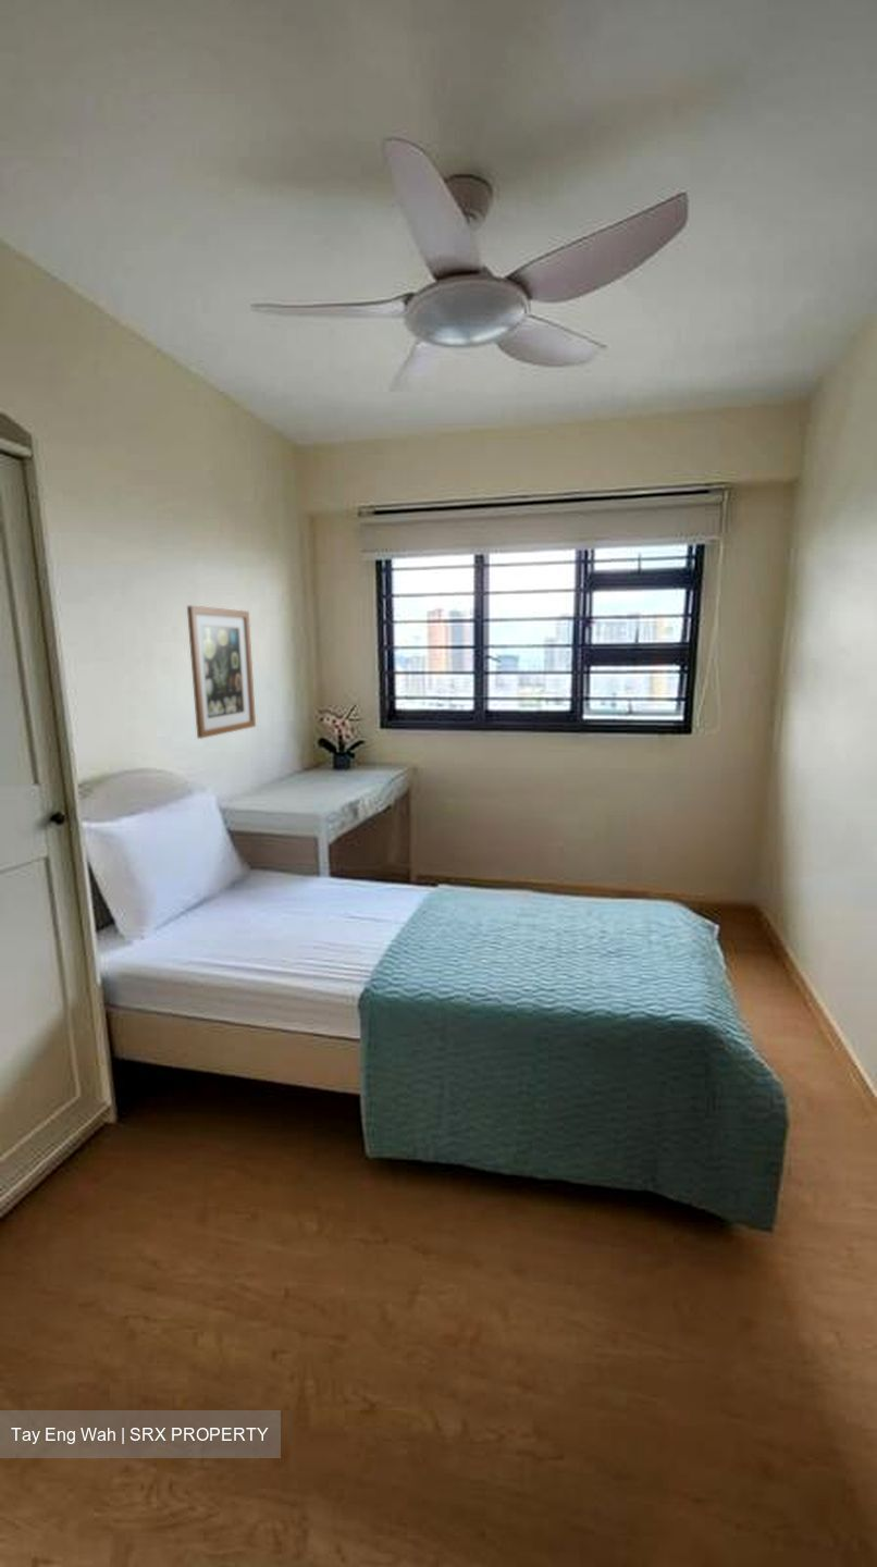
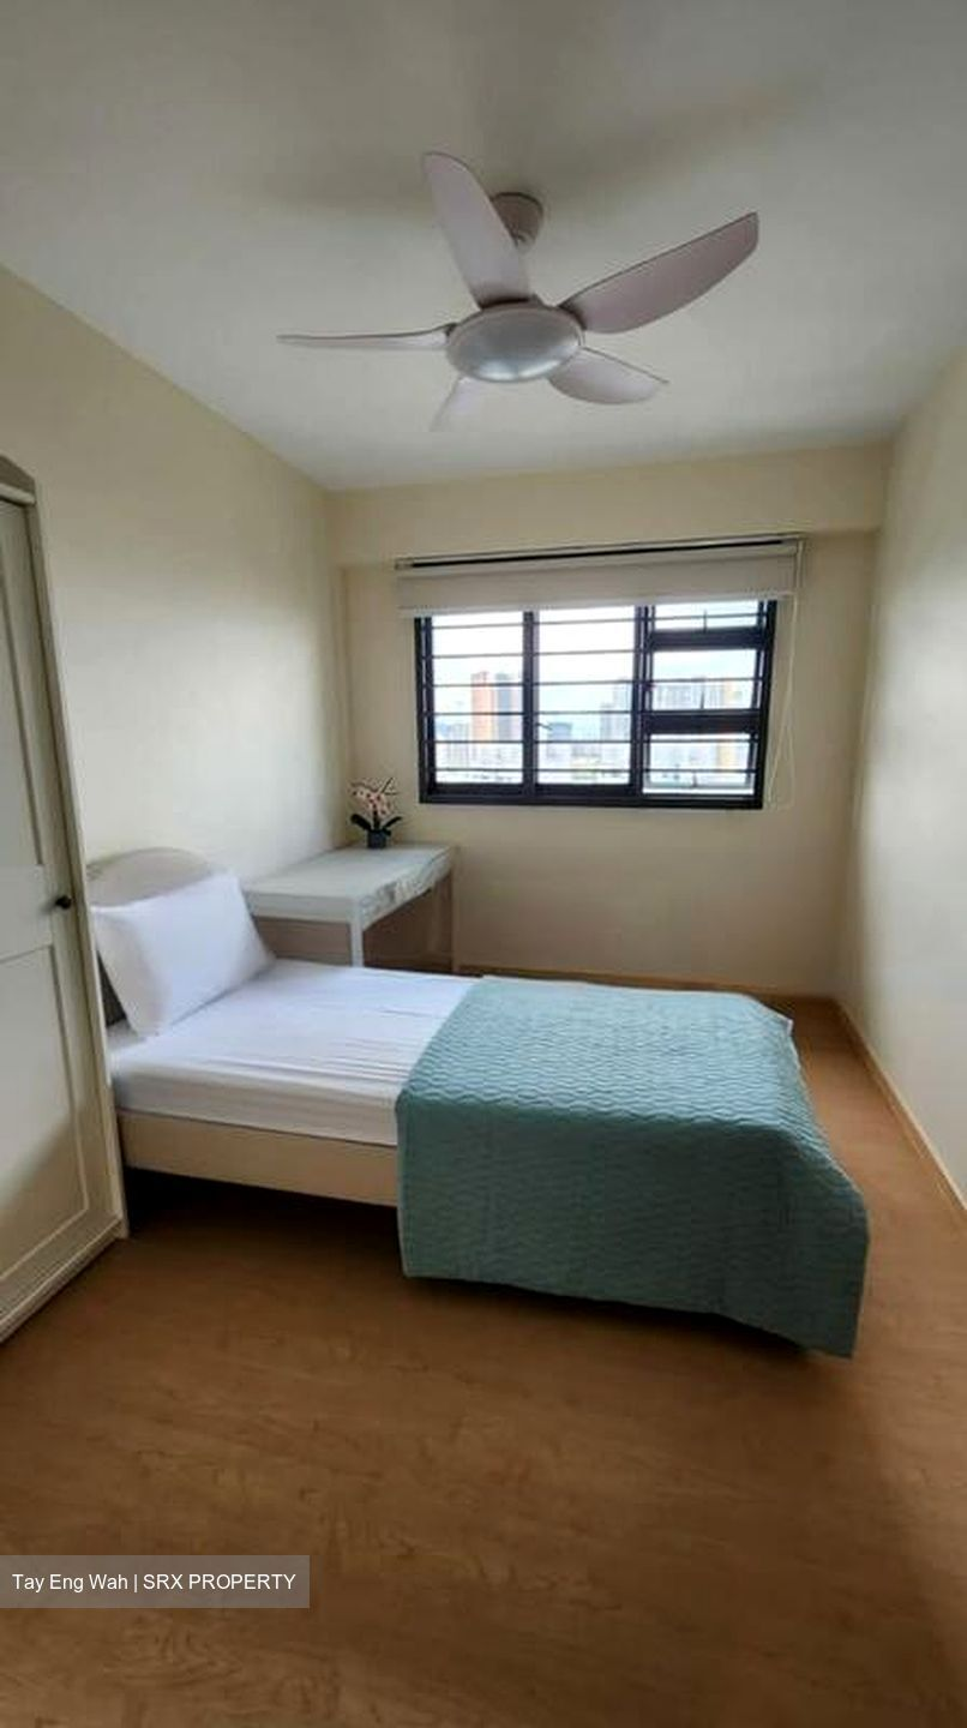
- wall art [186,605,257,740]
